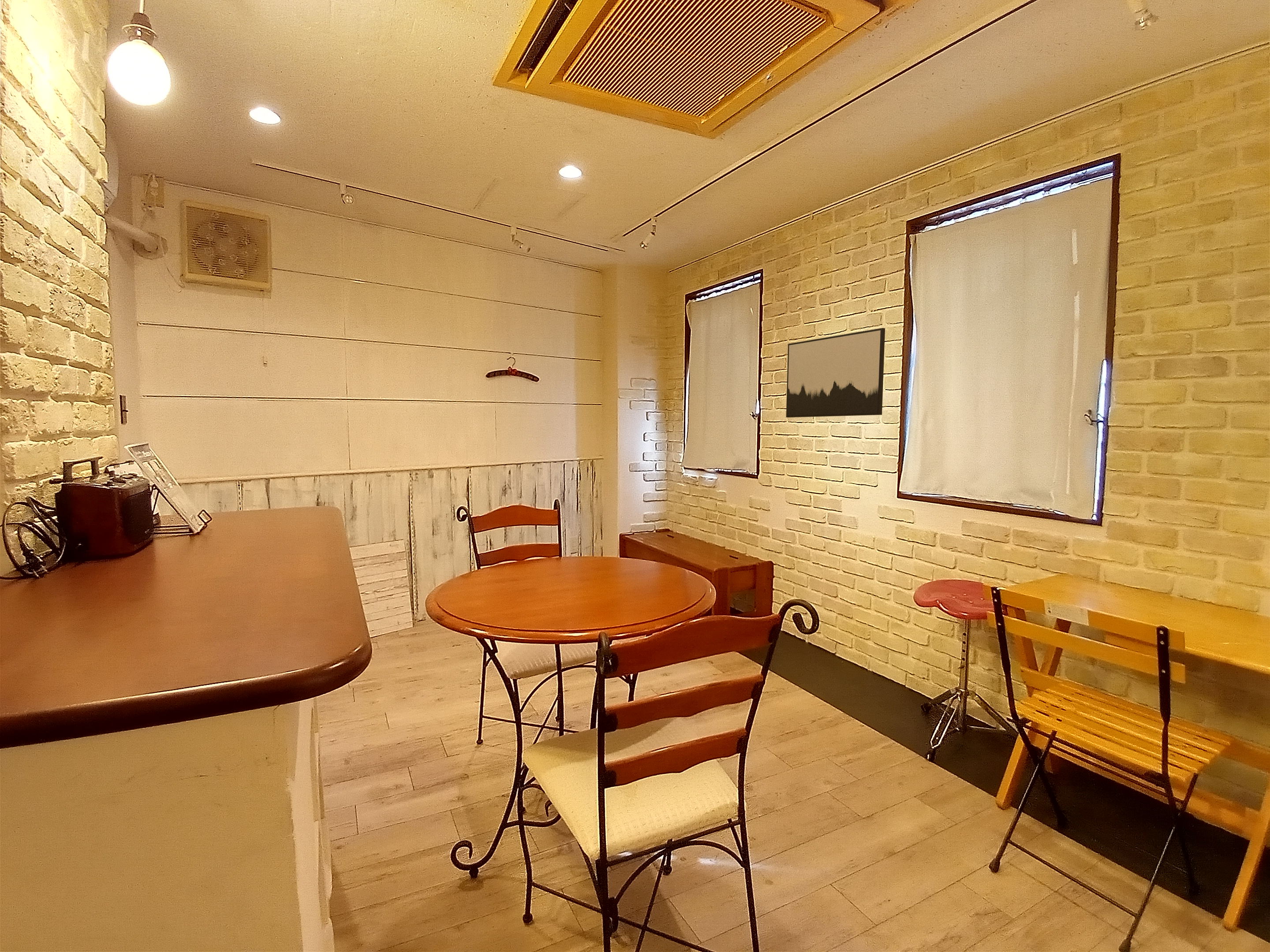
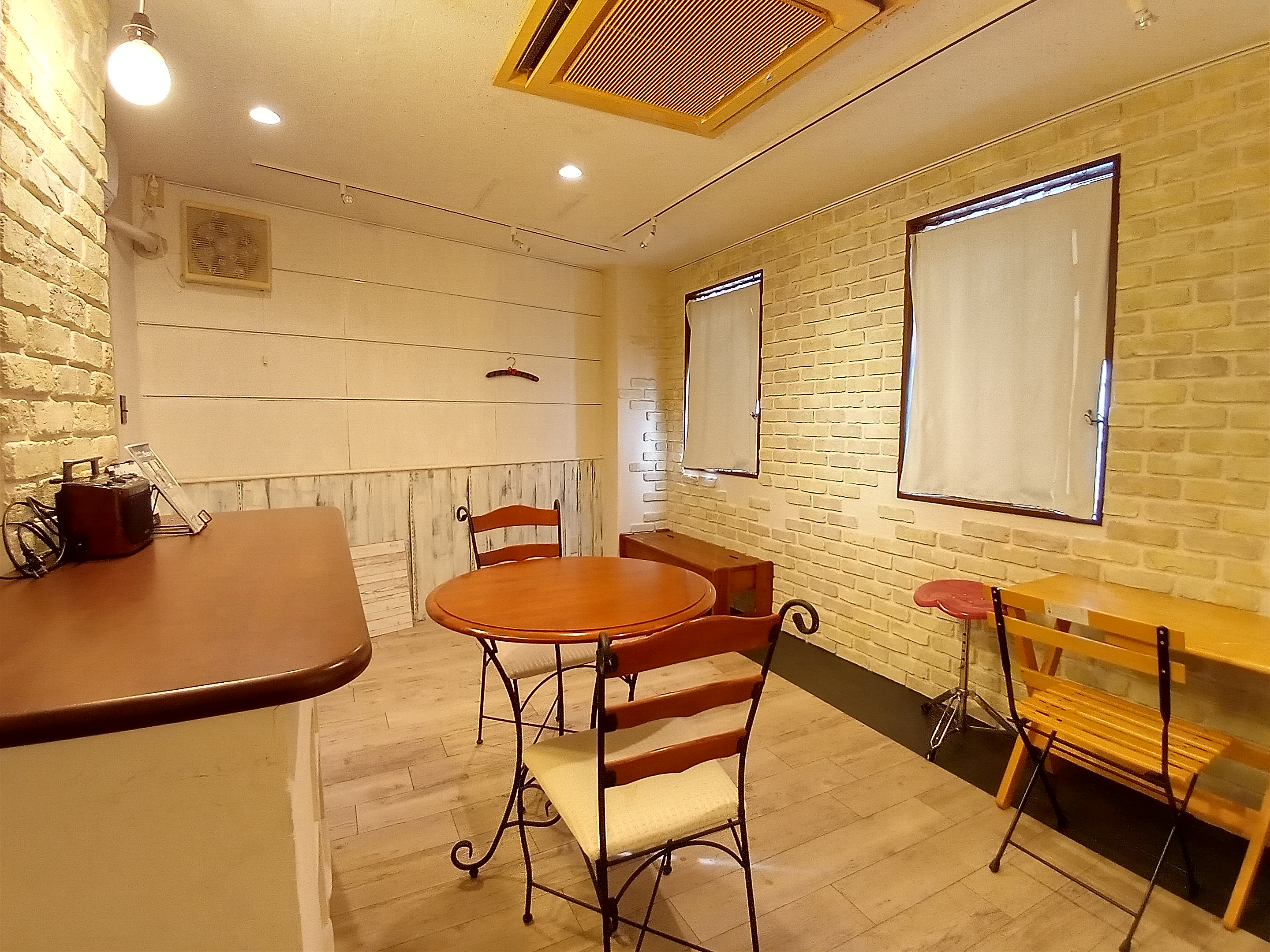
- wall art [786,327,885,418]
